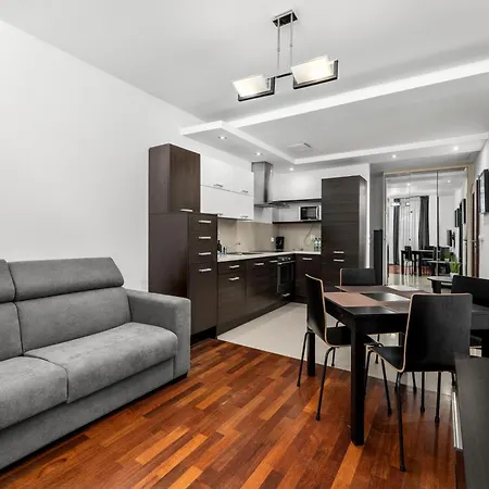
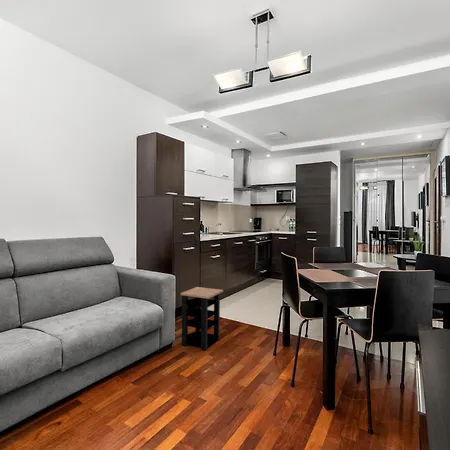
+ side table [180,286,224,351]
